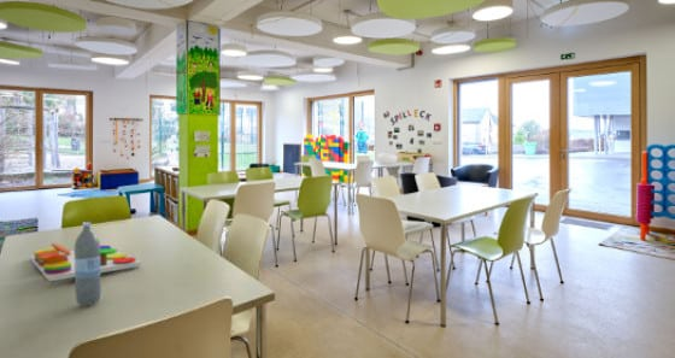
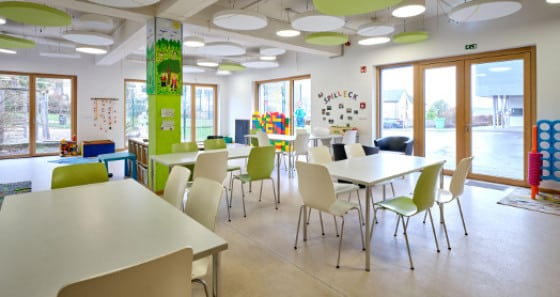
- board game [30,242,141,282]
- water bottle [72,221,102,306]
